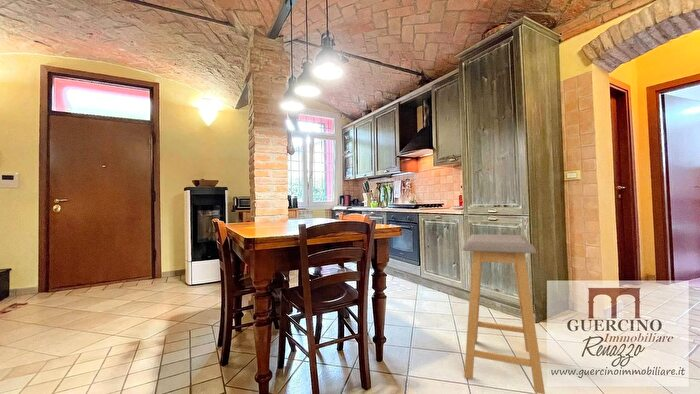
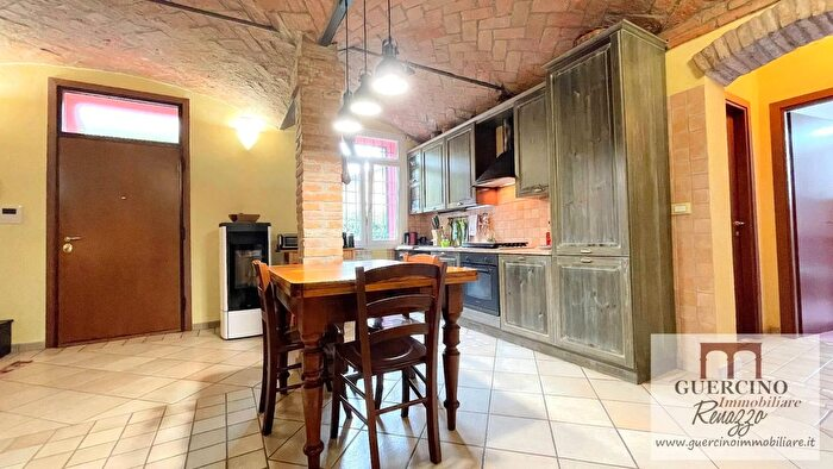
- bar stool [462,233,546,394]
